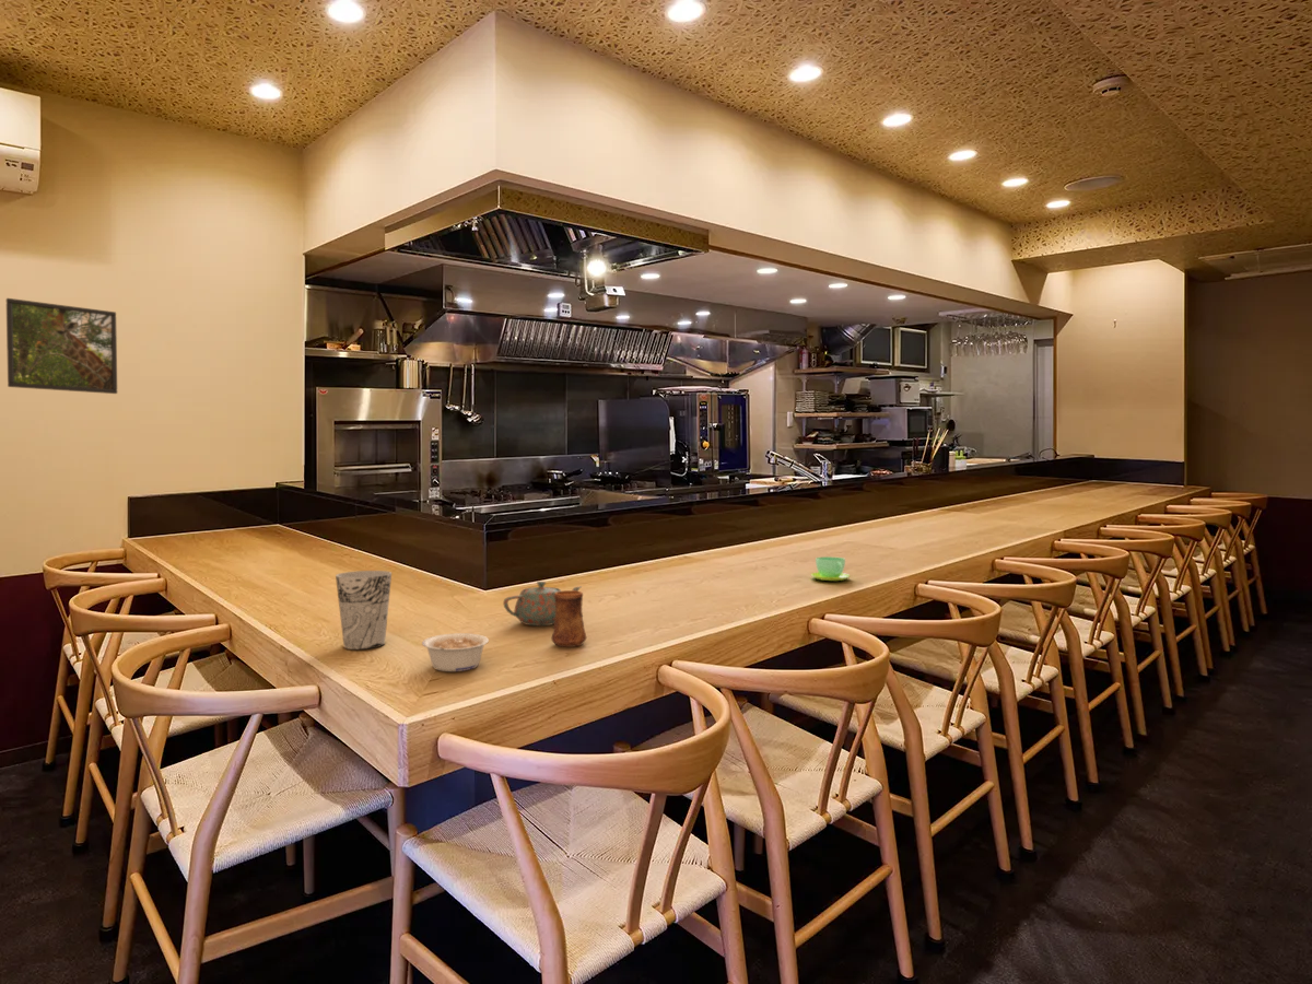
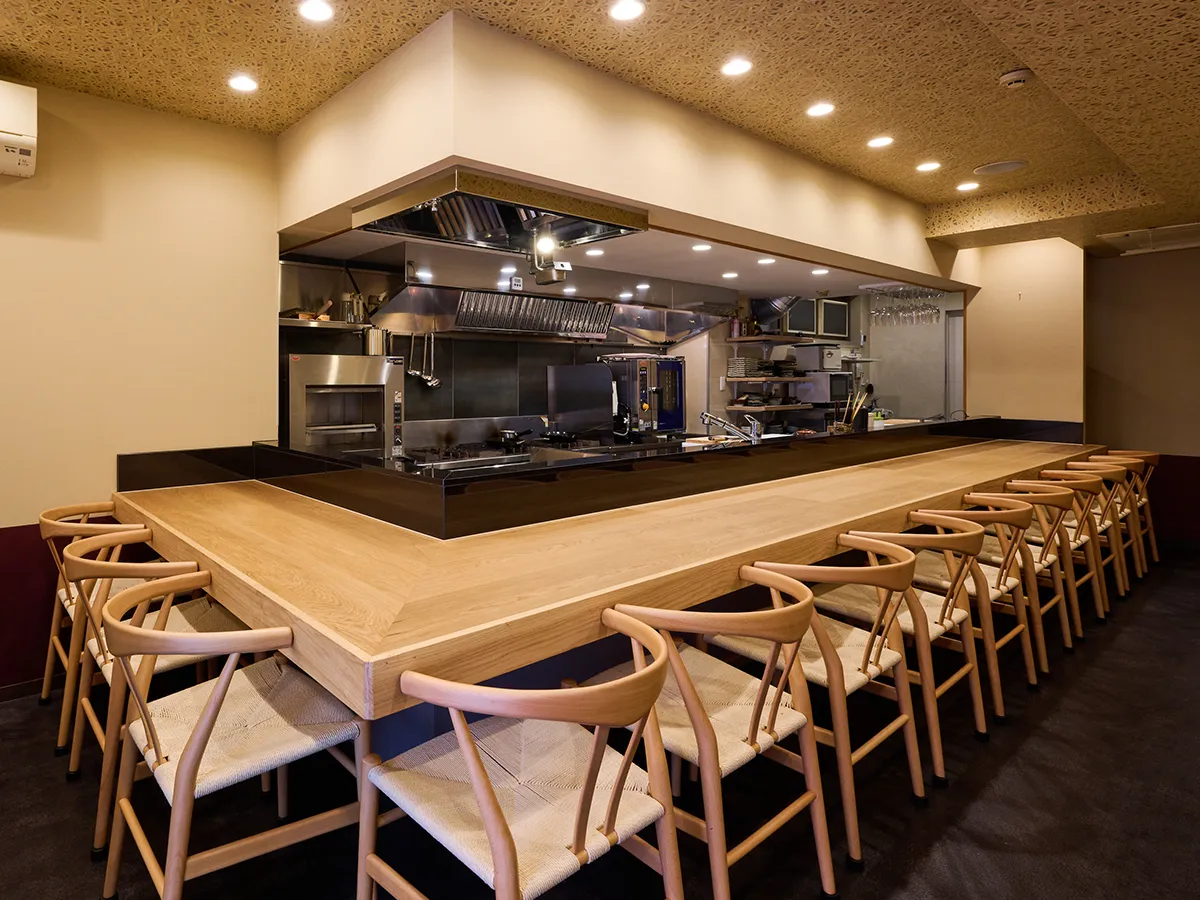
- cup [809,555,852,582]
- teapot [502,581,582,626]
- cup [335,570,393,651]
- cup [550,589,587,648]
- legume [421,632,490,672]
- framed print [5,297,118,395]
